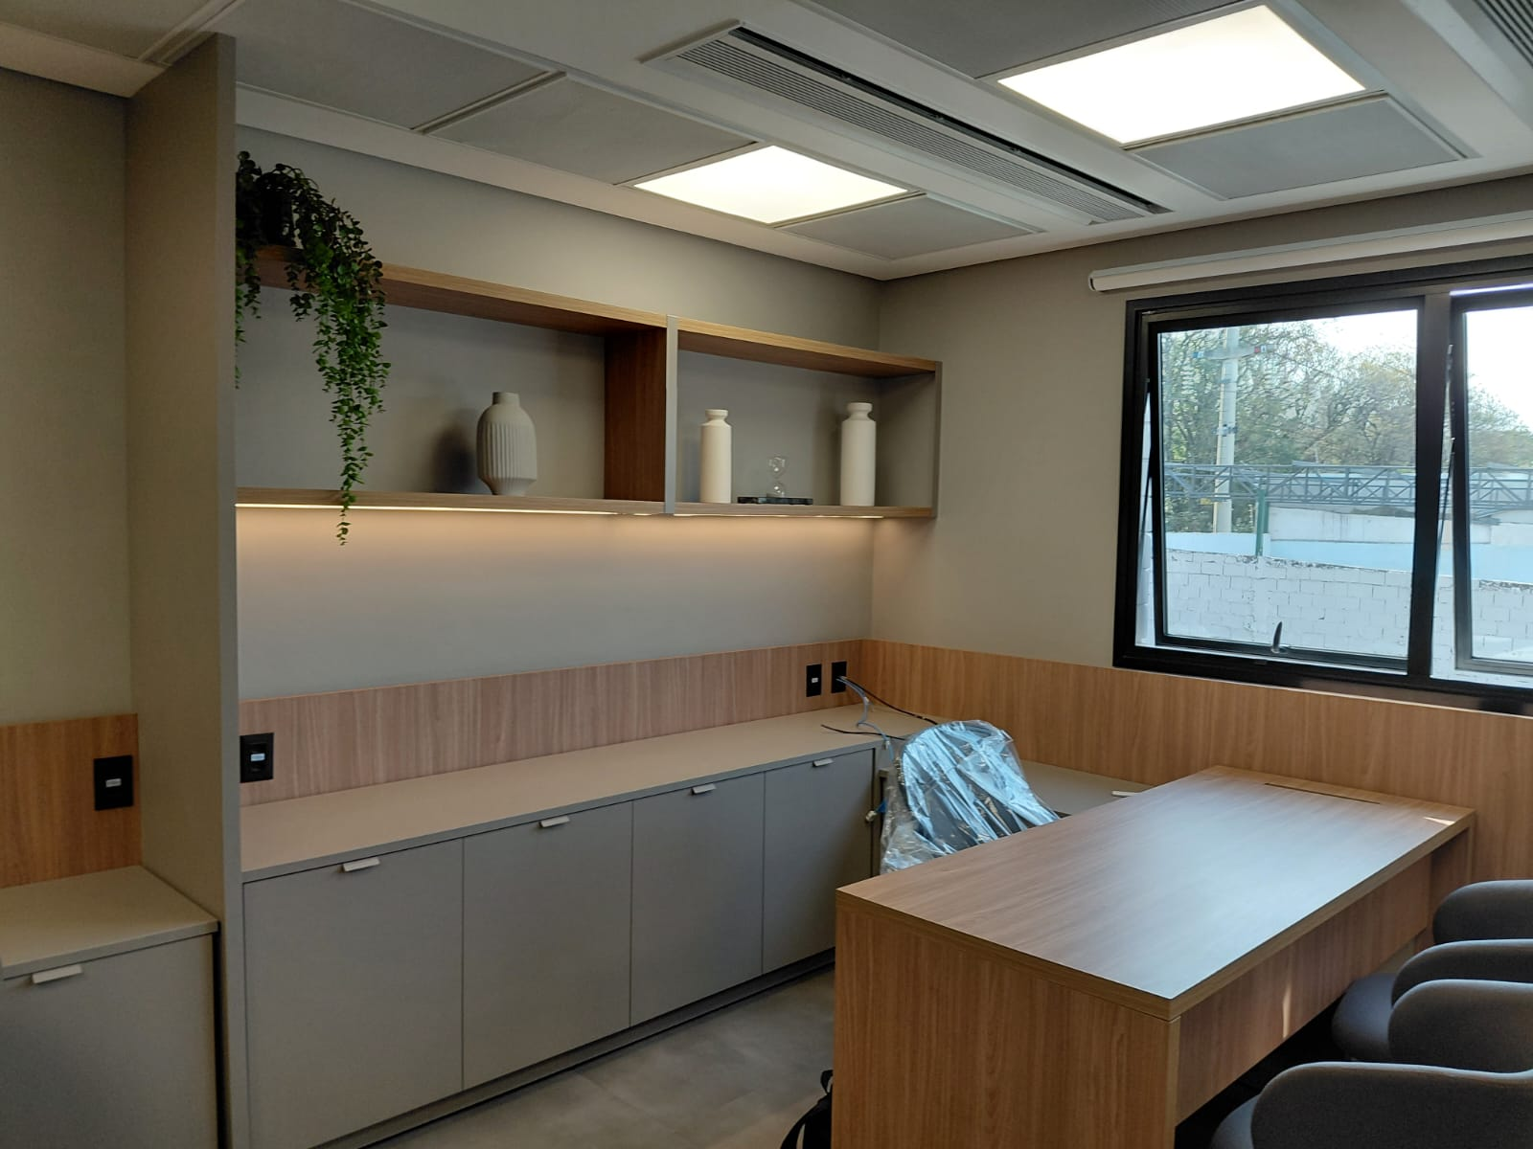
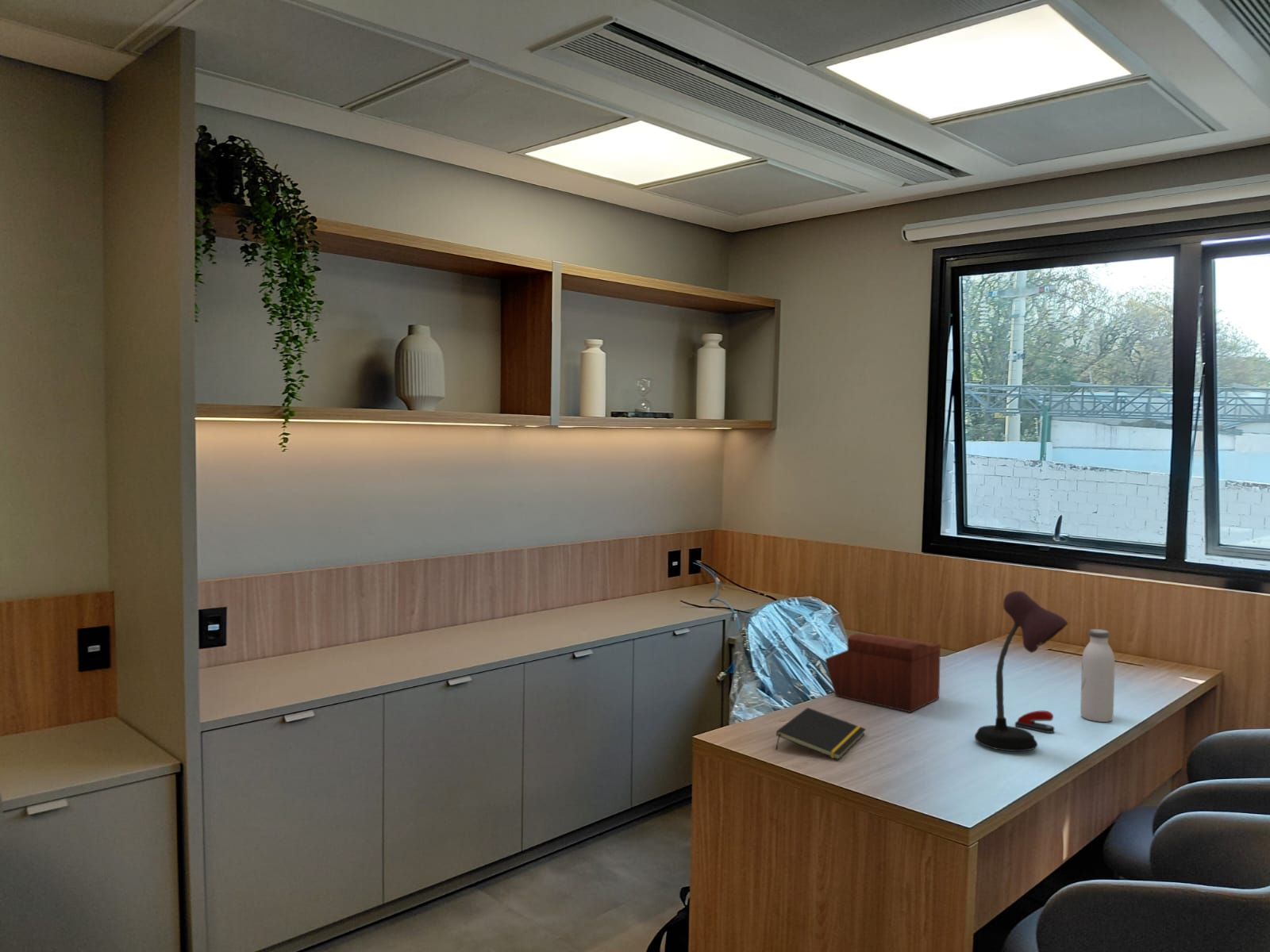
+ desk lamp [974,590,1068,752]
+ stapler [1014,710,1055,734]
+ water bottle [1079,628,1115,723]
+ sewing box [825,632,941,713]
+ notepad [775,707,867,761]
